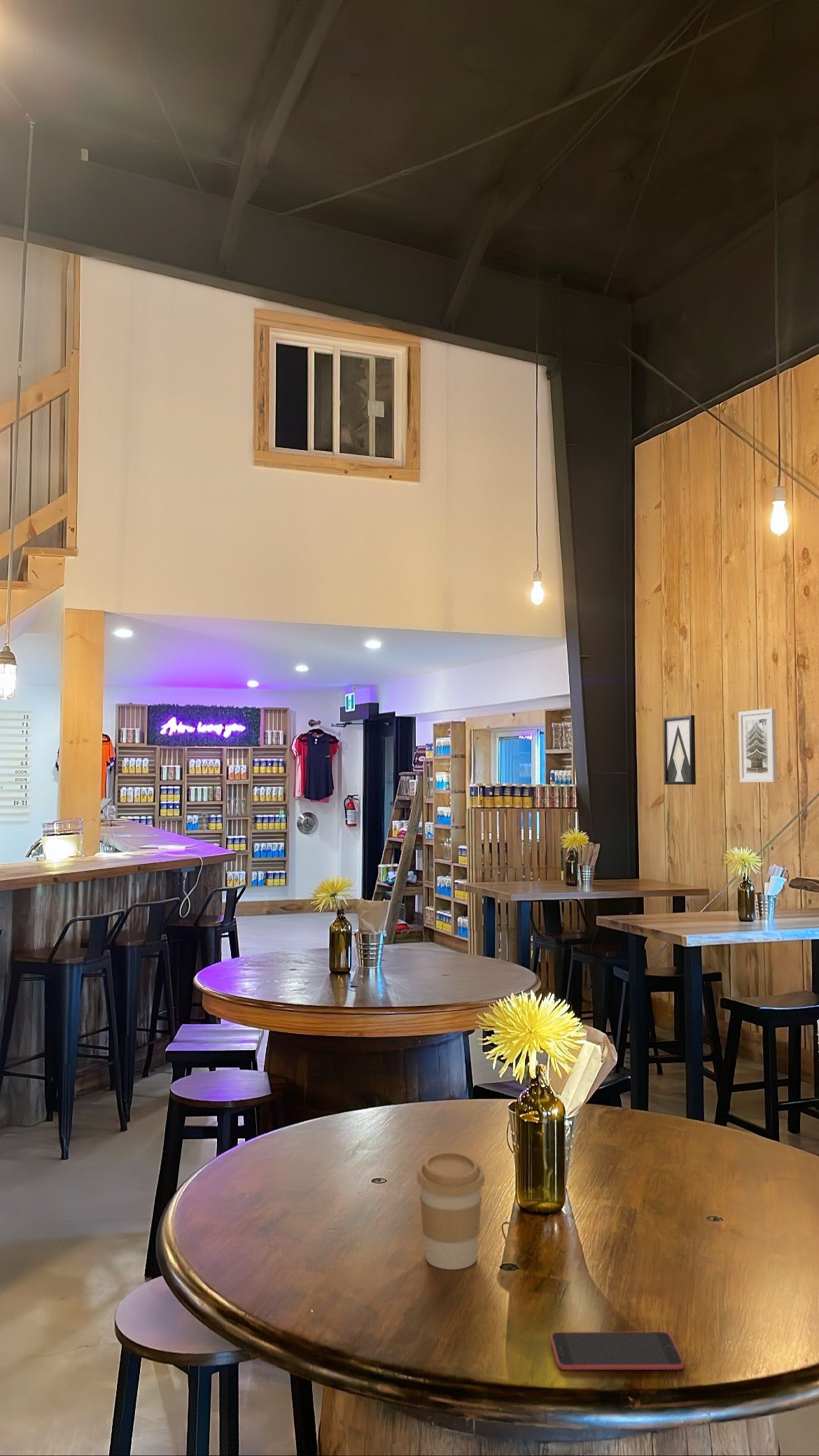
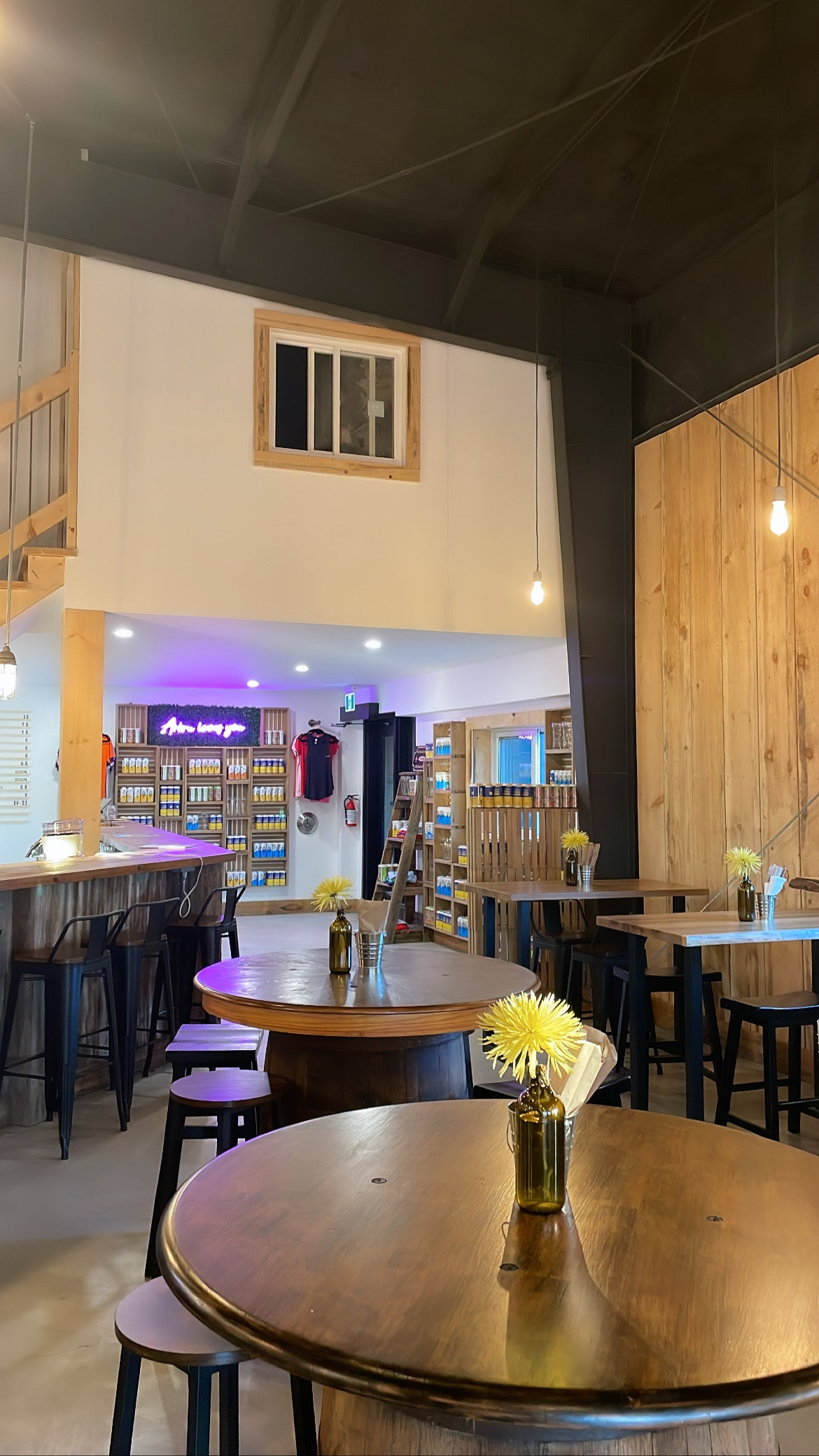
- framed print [738,708,778,783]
- coffee cup [416,1151,486,1271]
- wall art [663,715,696,785]
- smartphone [550,1331,685,1371]
